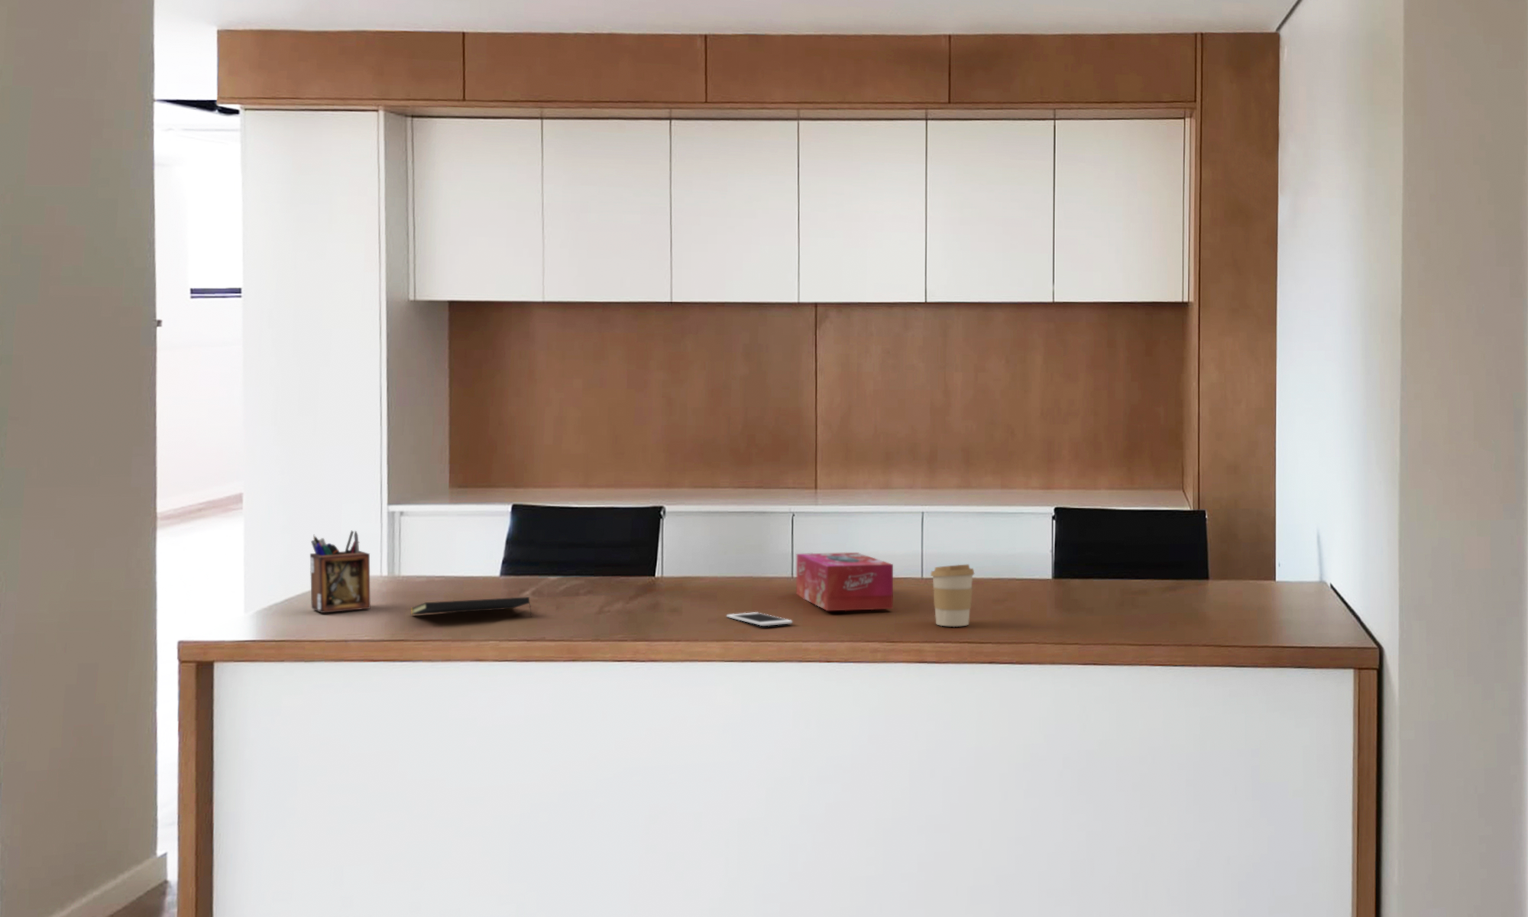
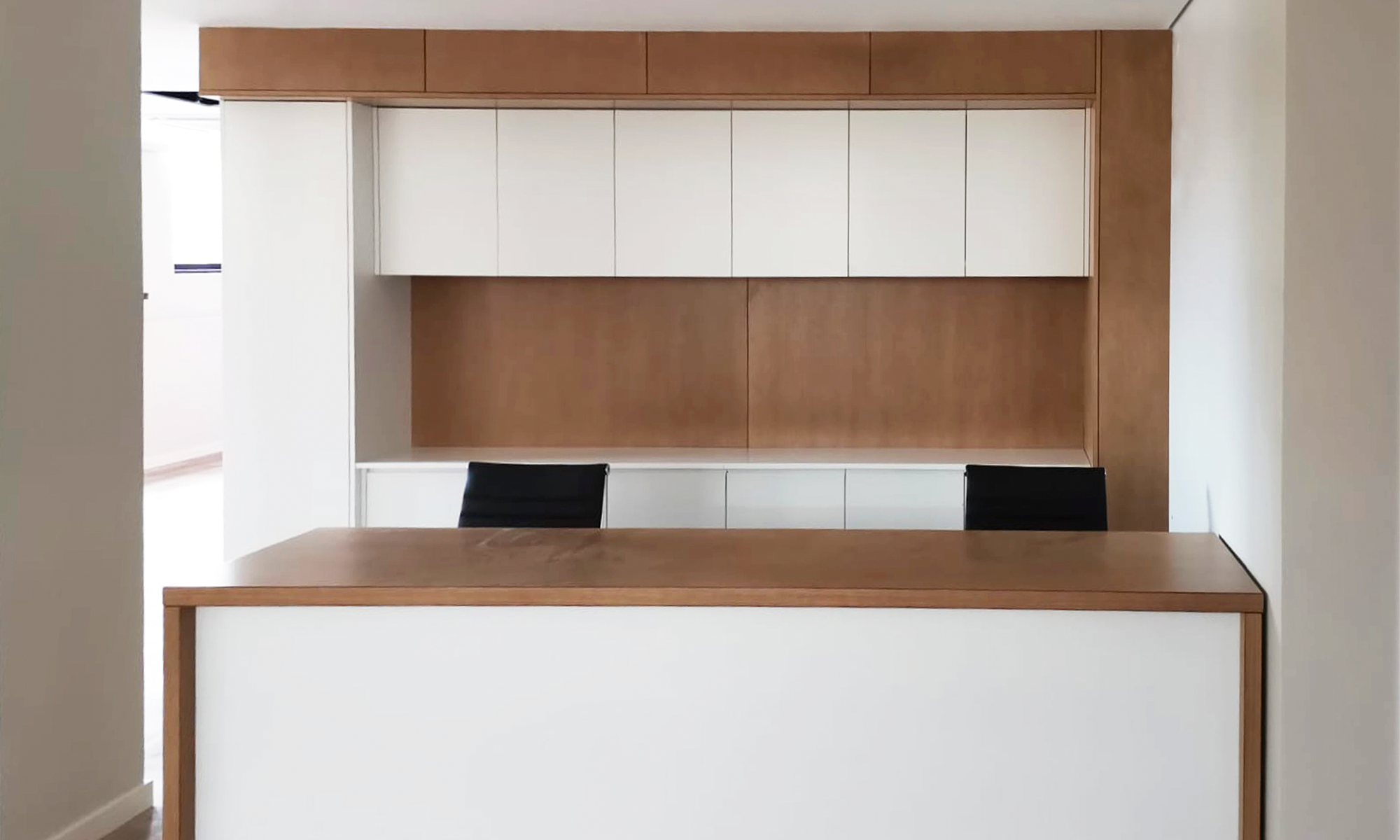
- cell phone [726,611,793,627]
- coffee cup [930,563,975,628]
- tissue box [796,551,894,611]
- desk organizer [309,529,371,614]
- notepad [409,596,534,618]
